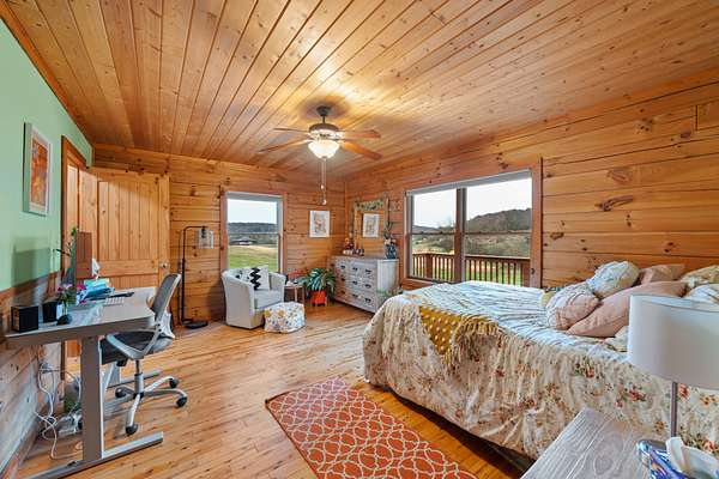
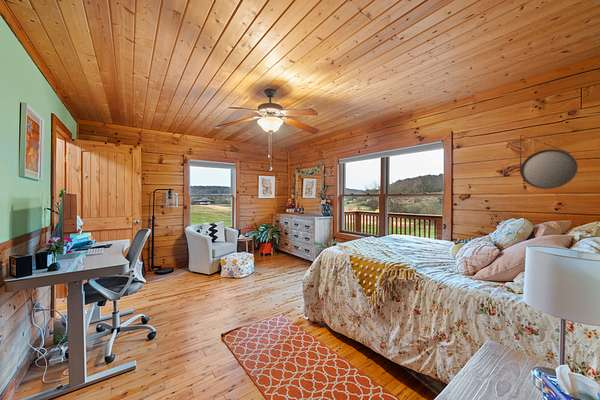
+ home mirror [519,134,579,190]
